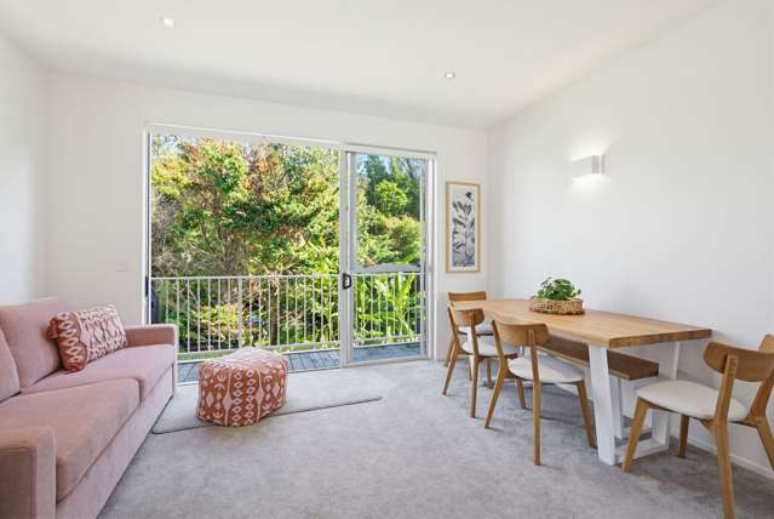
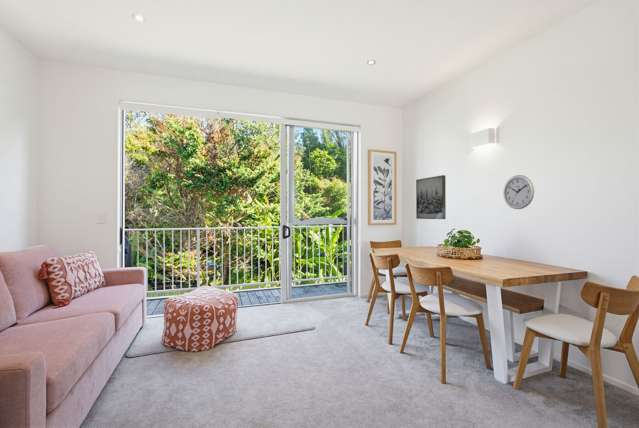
+ wall art [415,174,447,220]
+ wall clock [502,174,536,210]
